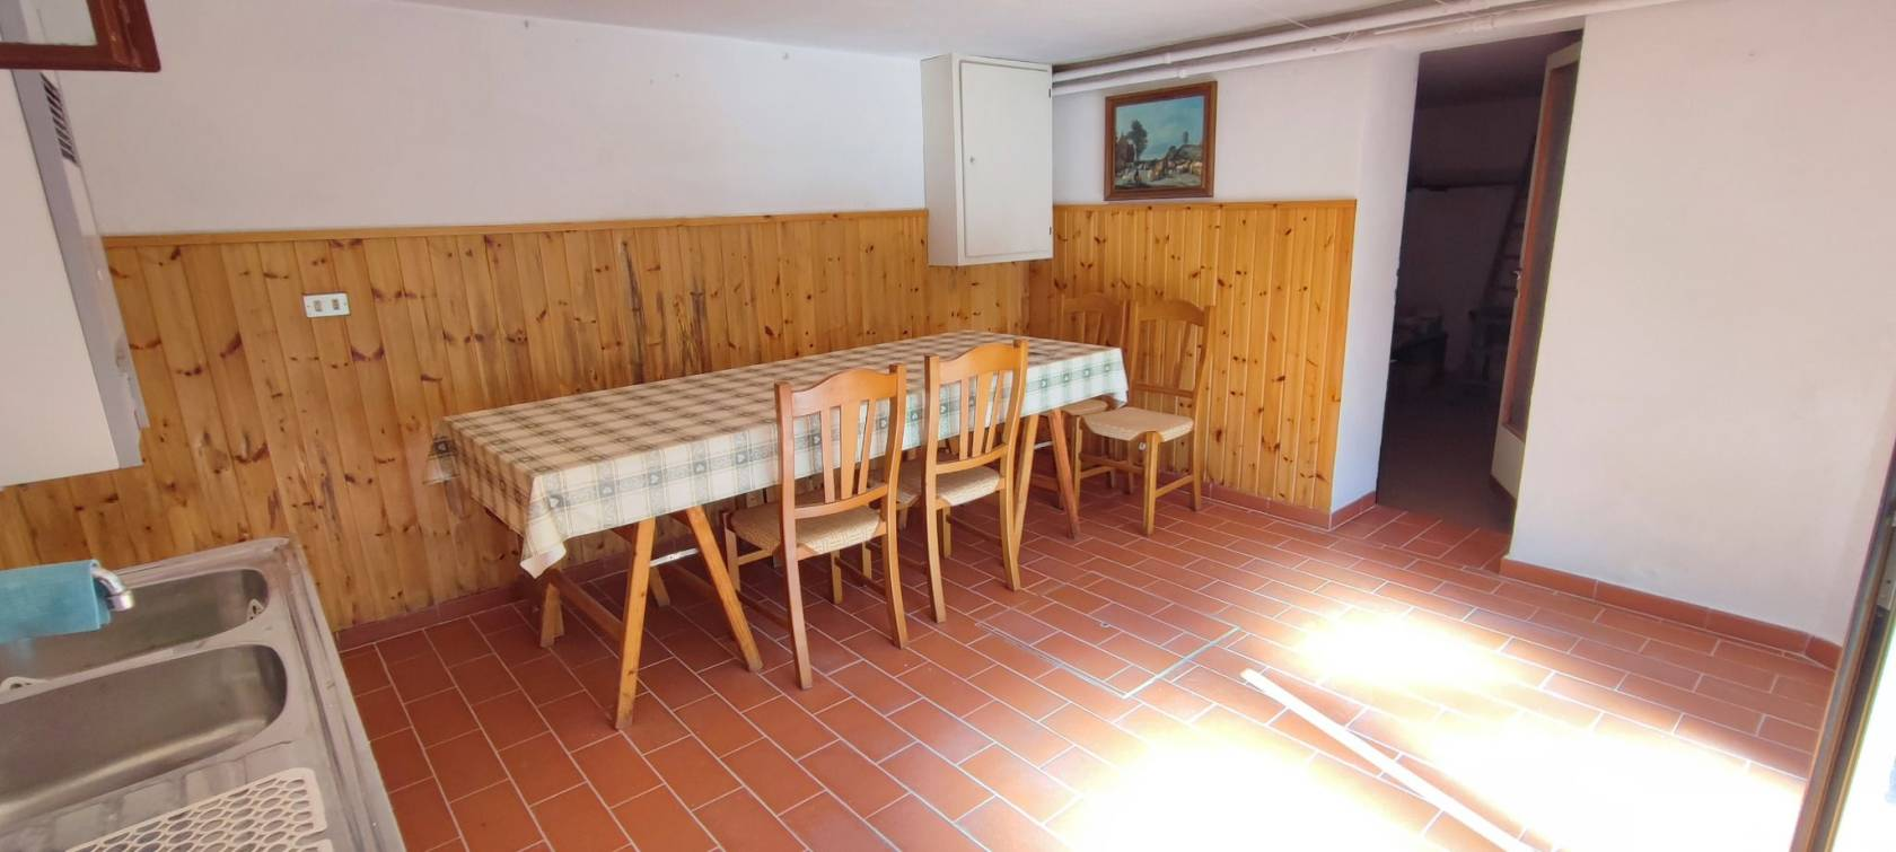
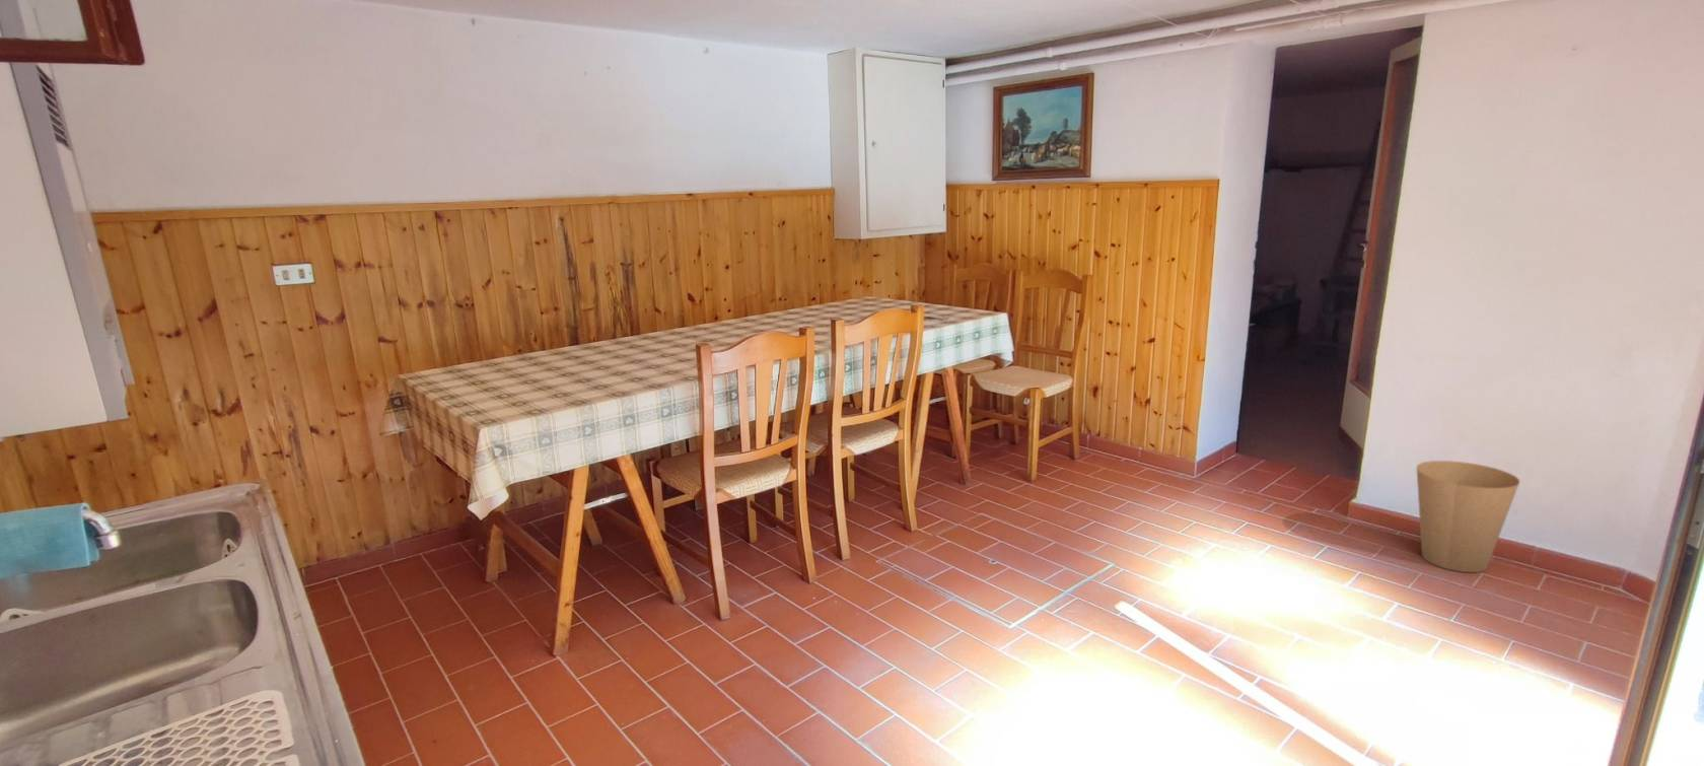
+ trash can [1415,460,1520,574]
